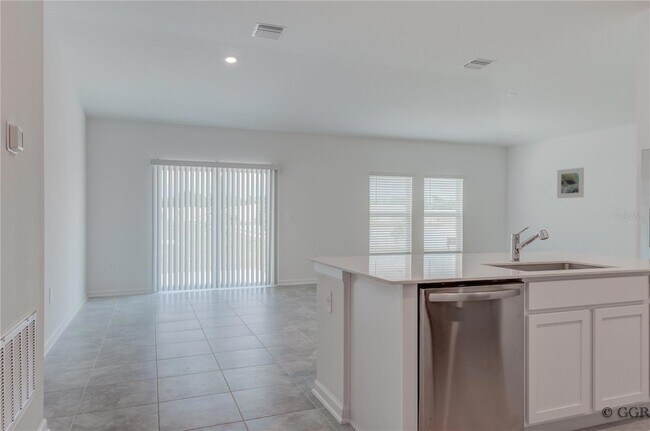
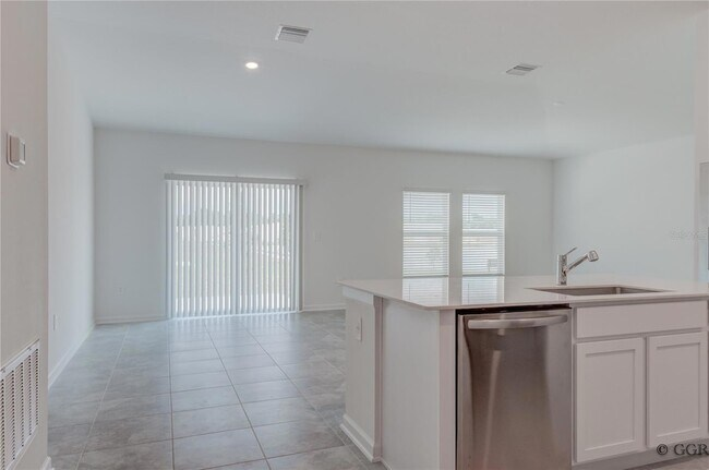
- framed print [556,167,585,199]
